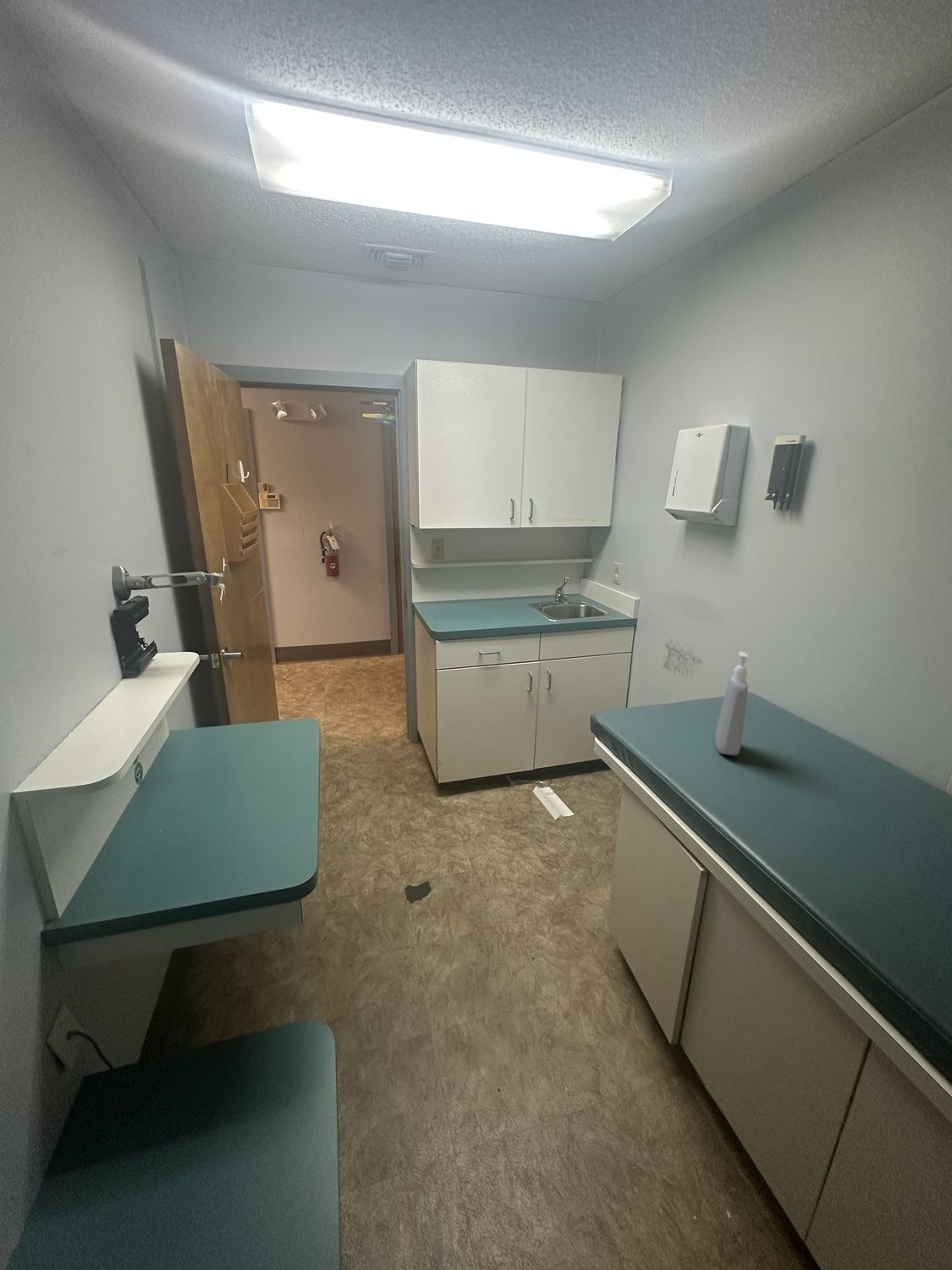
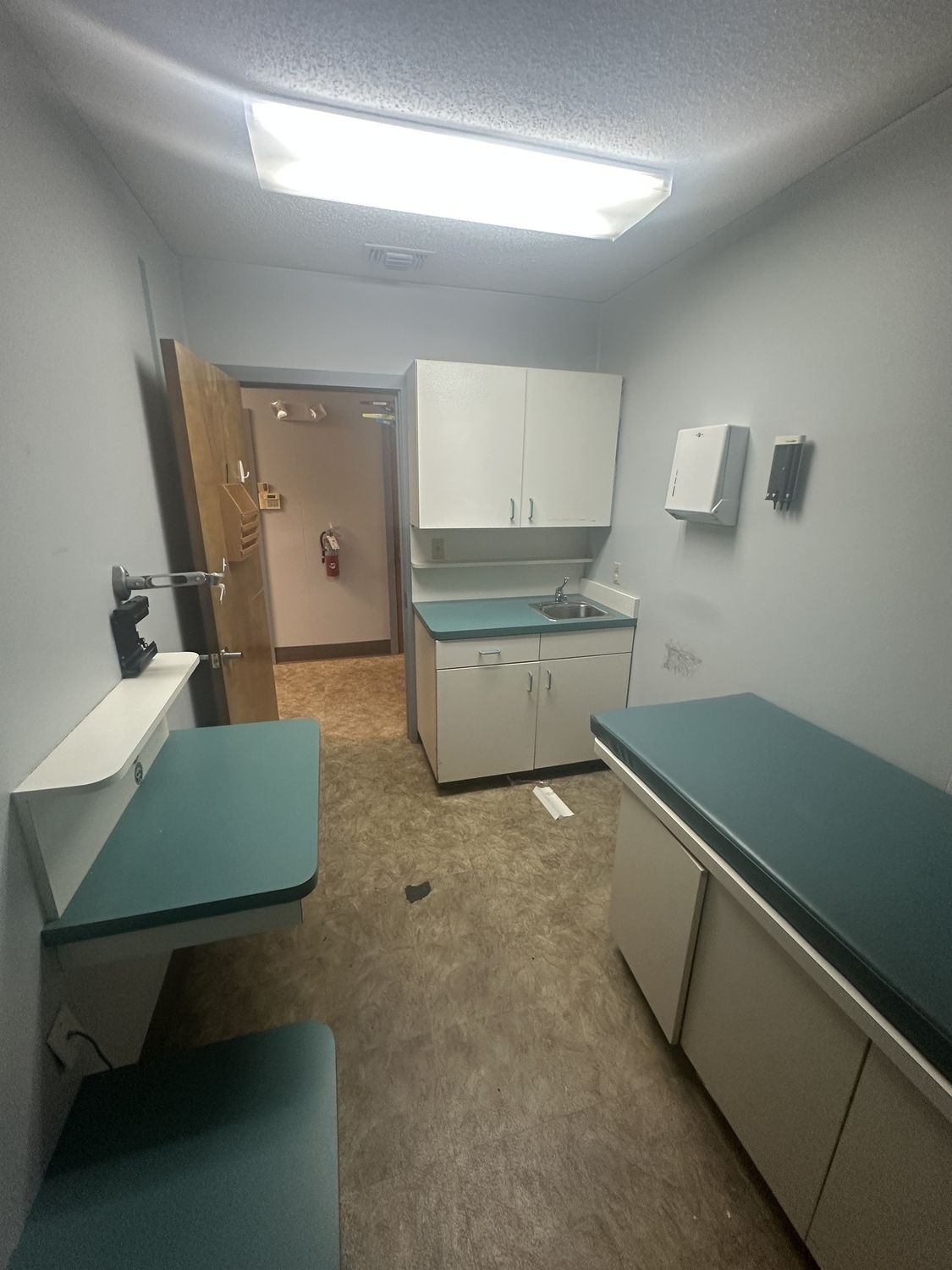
- soap dispenser [713,650,750,756]
